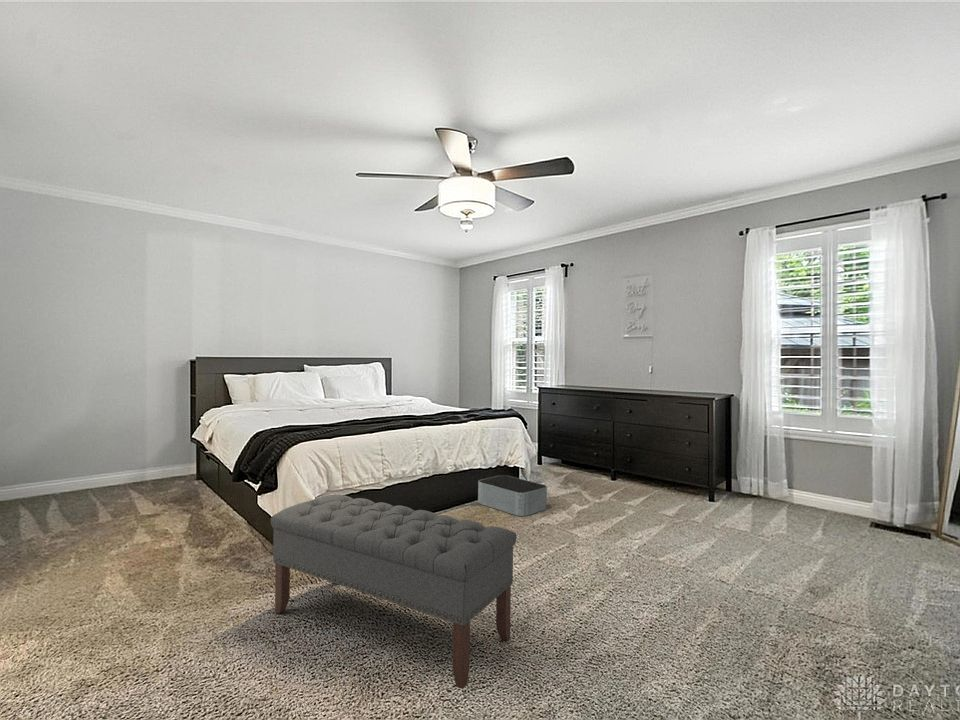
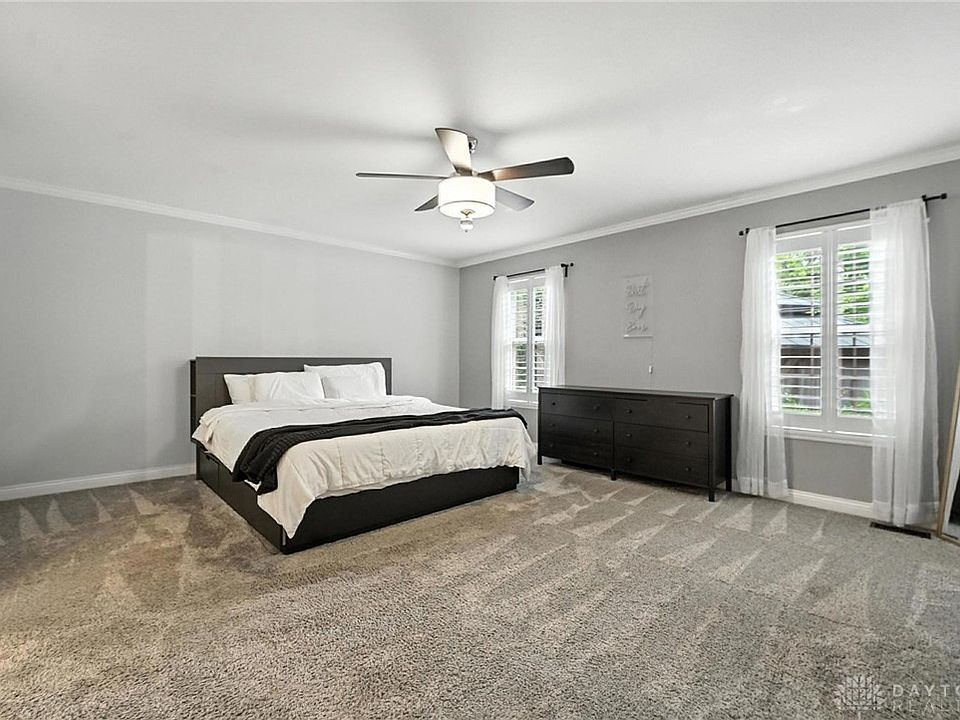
- bench [270,493,518,690]
- storage bin [477,474,548,517]
